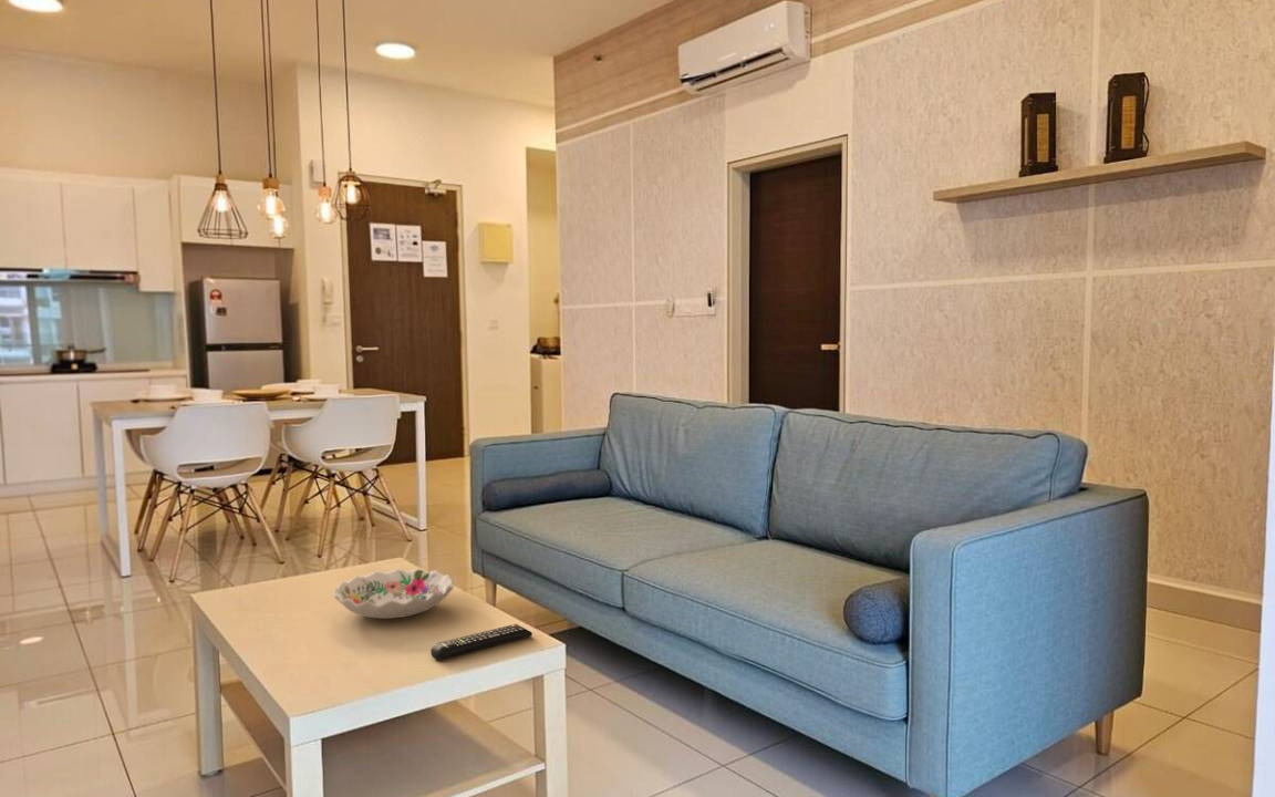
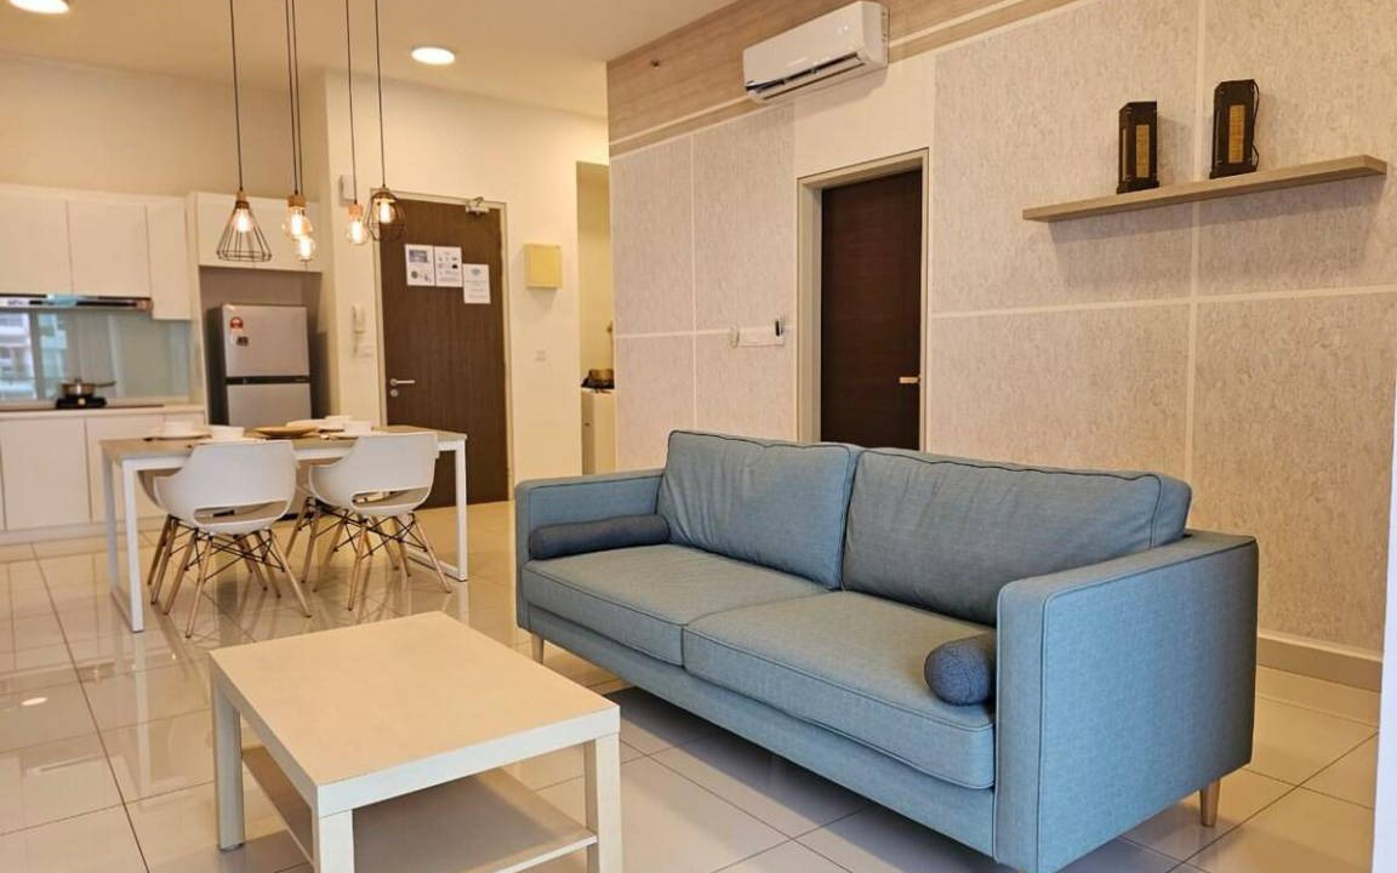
- decorative bowl [332,567,455,620]
- remote control [429,623,533,661]
